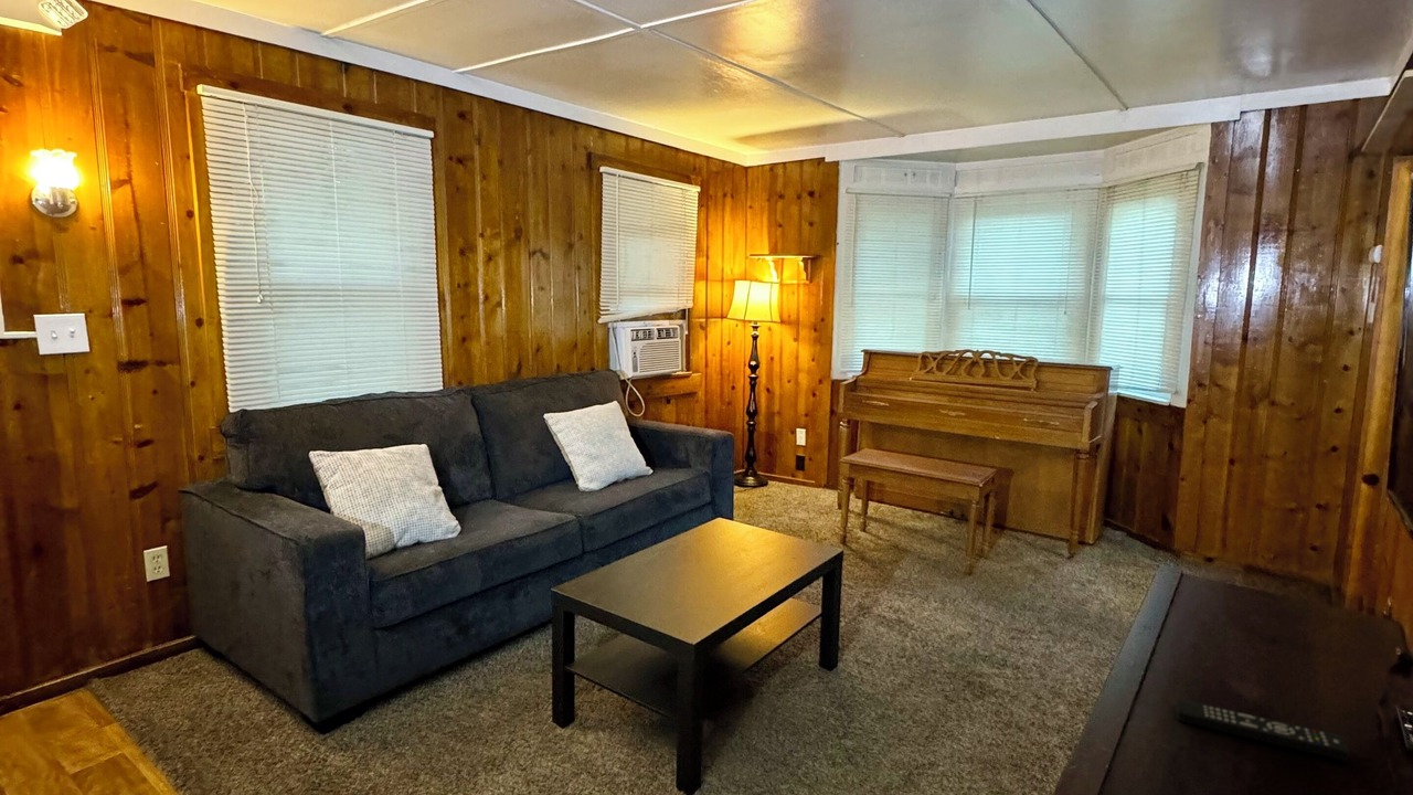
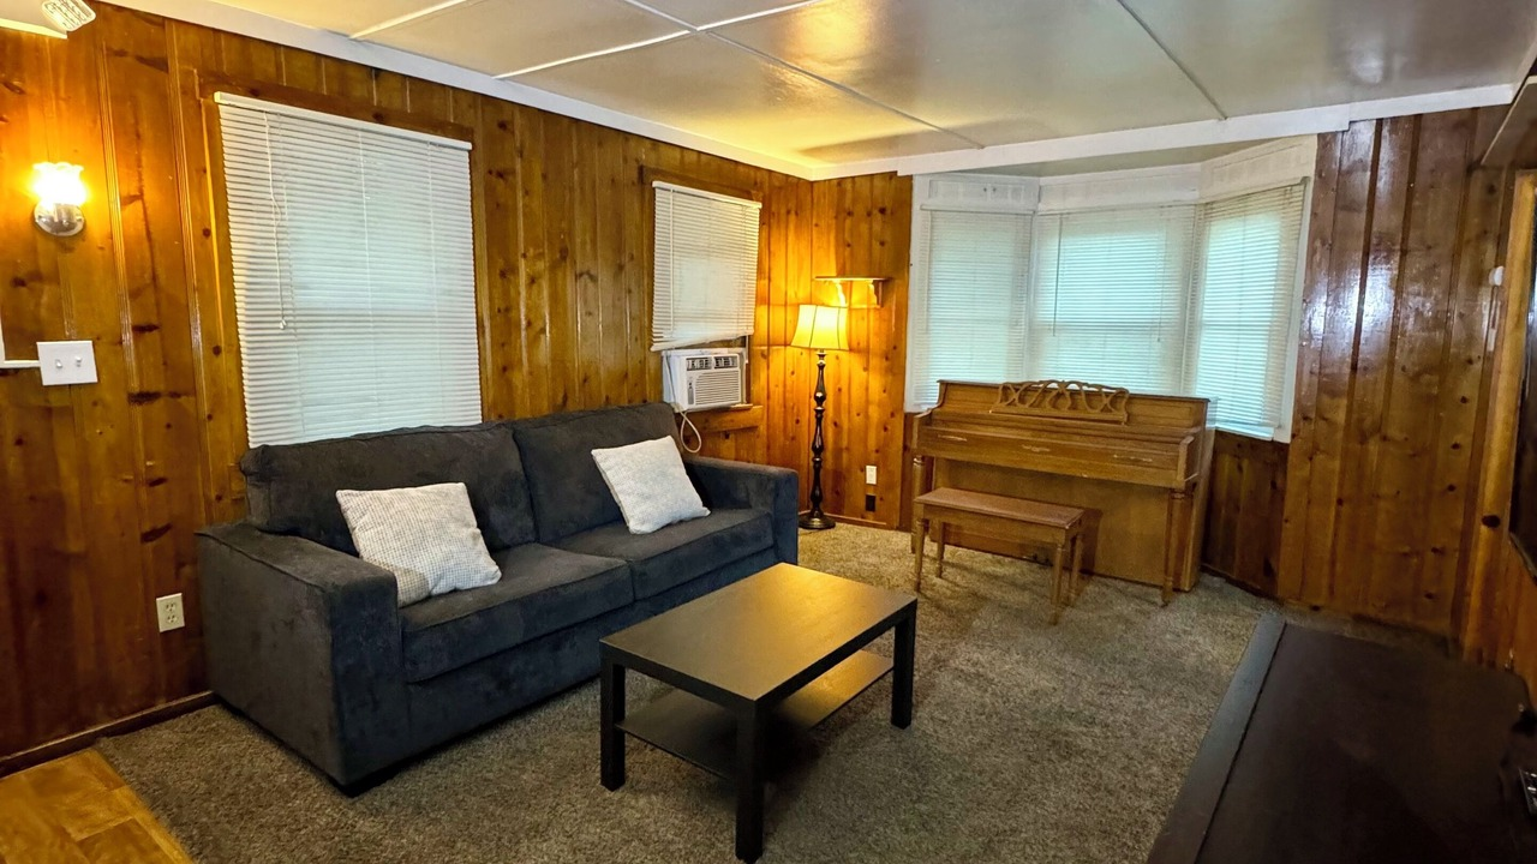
- remote control [1175,698,1351,762]
